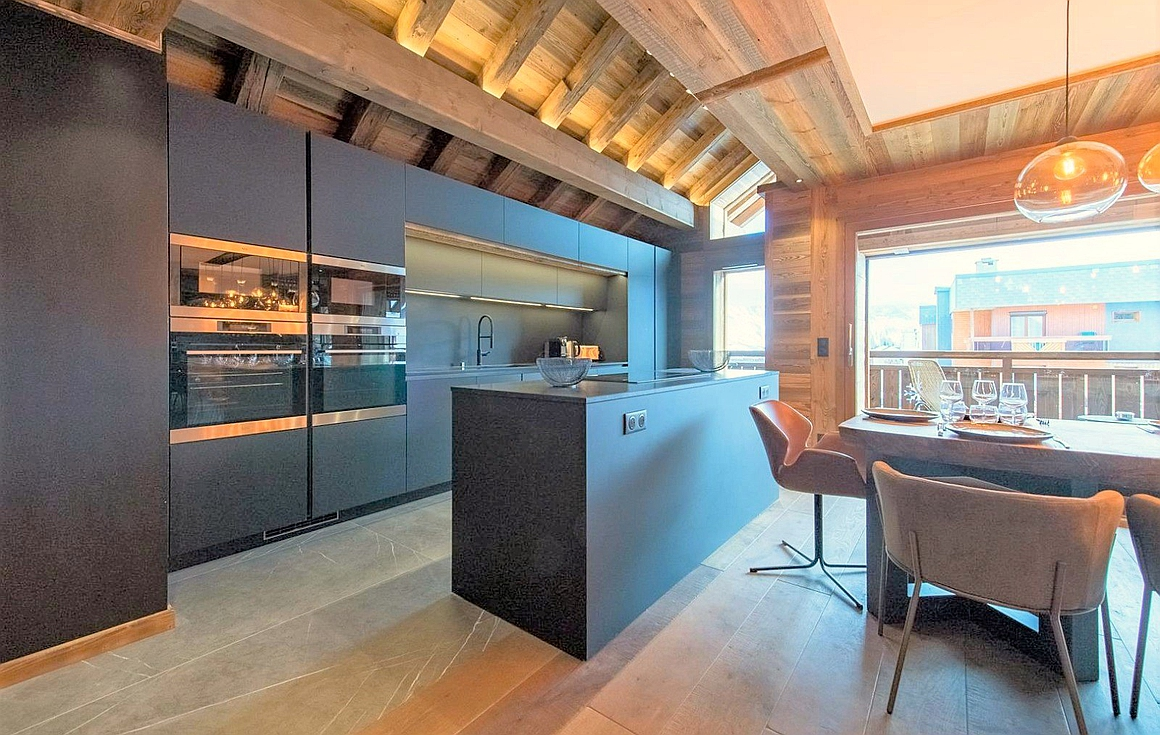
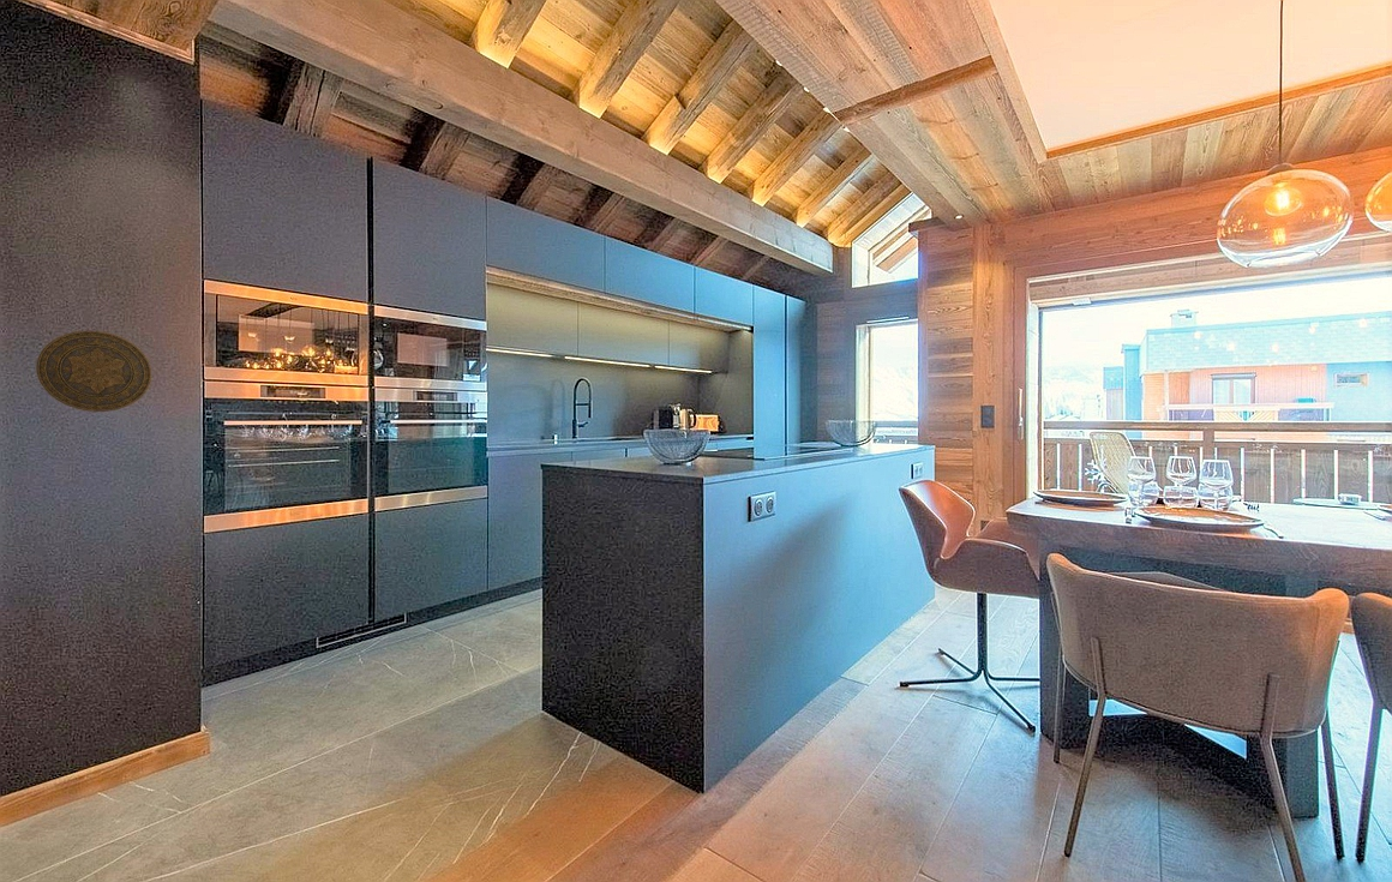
+ decorative plate [35,330,154,413]
